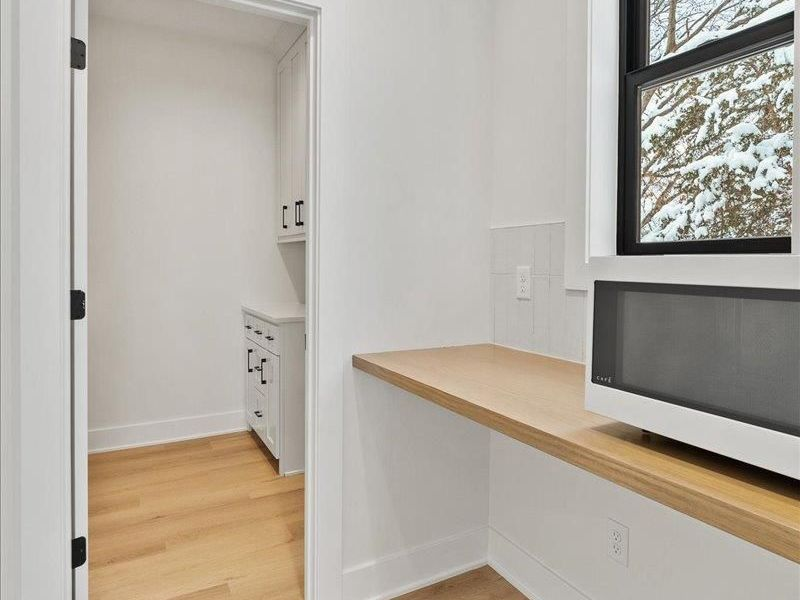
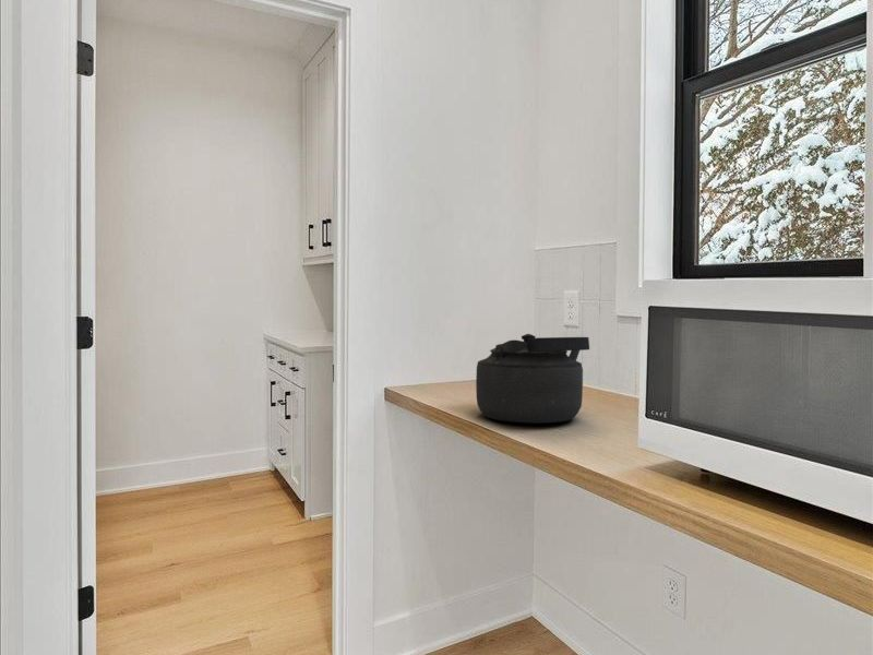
+ kettle [475,333,590,425]
